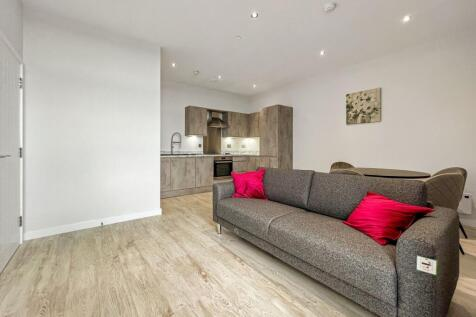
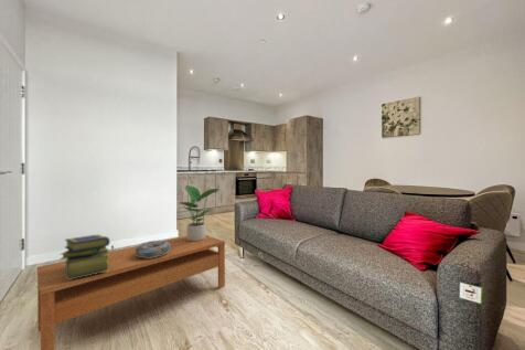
+ potted plant [180,184,219,241]
+ decorative bowl [135,240,170,258]
+ coffee table [36,234,226,350]
+ stack of books [60,234,111,279]
